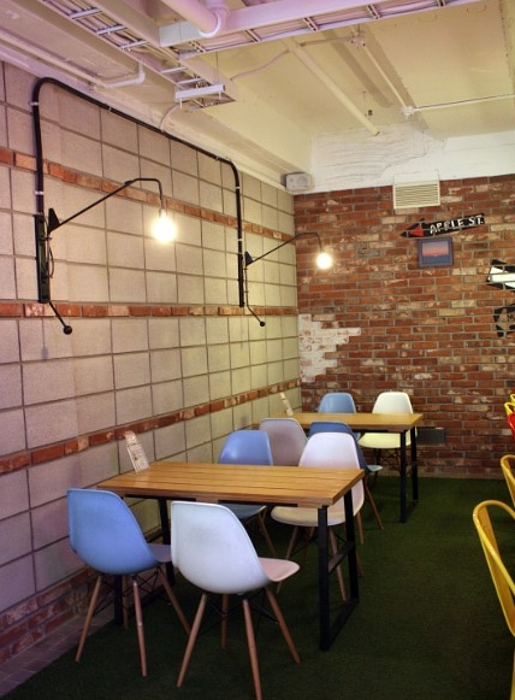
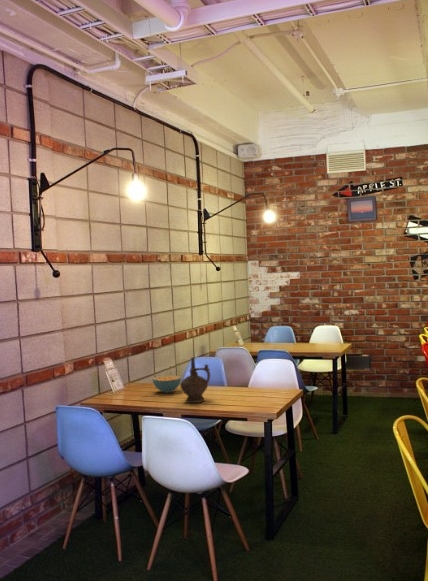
+ ceremonial vessel [179,356,211,404]
+ cereal bowl [152,374,182,394]
